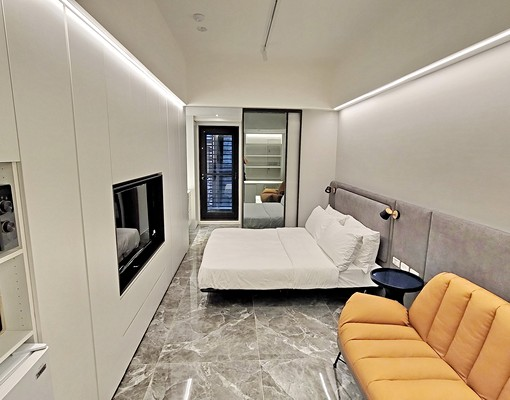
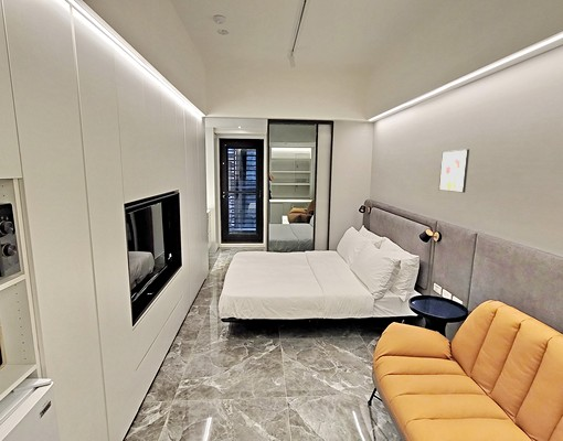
+ wall art [437,148,470,194]
